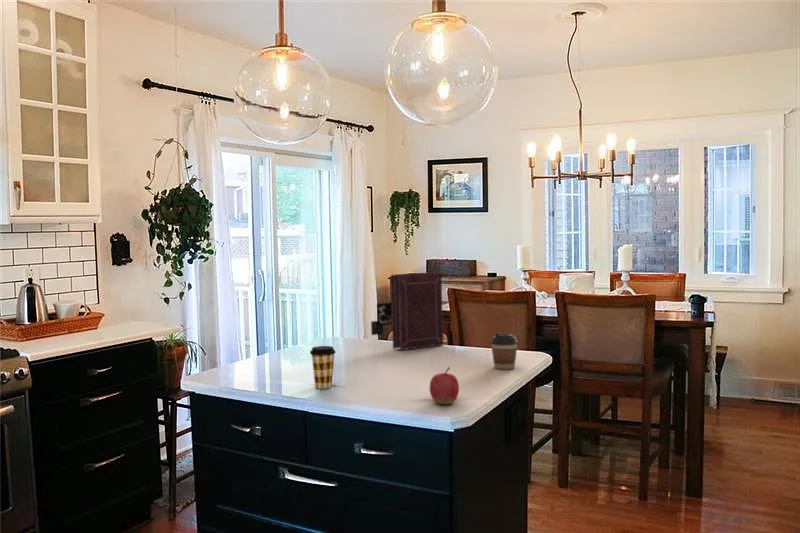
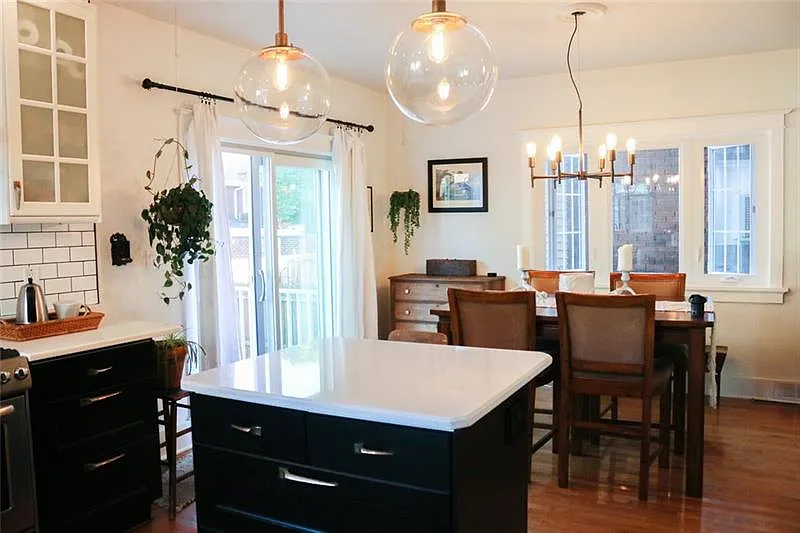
- book [370,271,444,351]
- coffee cup [490,331,519,370]
- coffee cup [309,345,336,390]
- apple [429,366,460,405]
